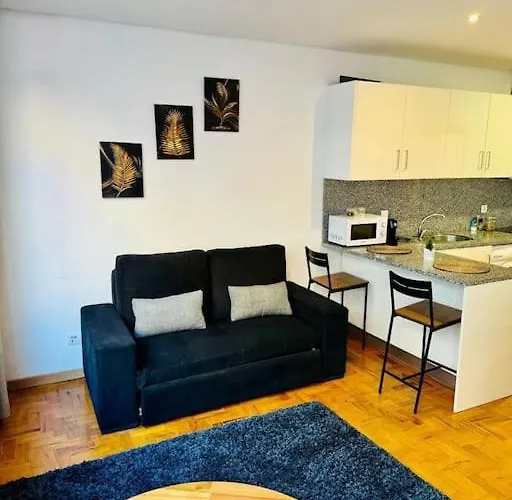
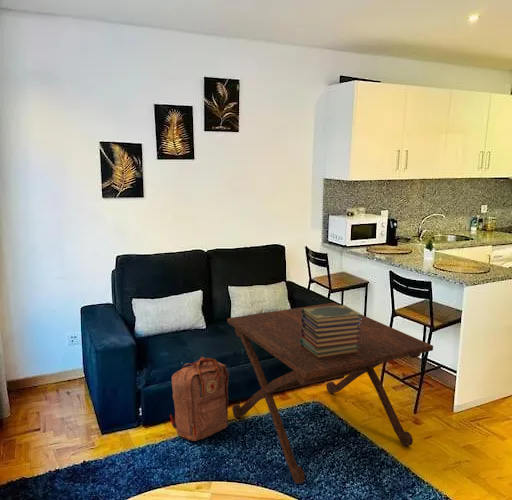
+ book stack [300,304,362,359]
+ side table [226,302,434,485]
+ backpack [169,356,230,442]
